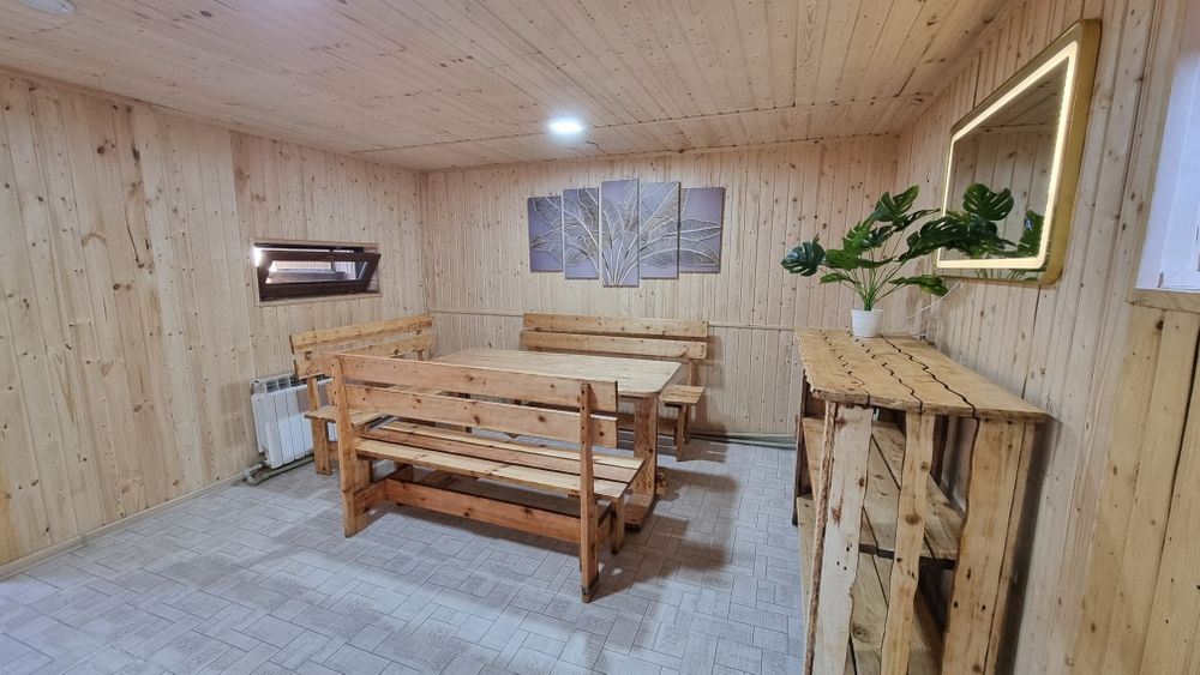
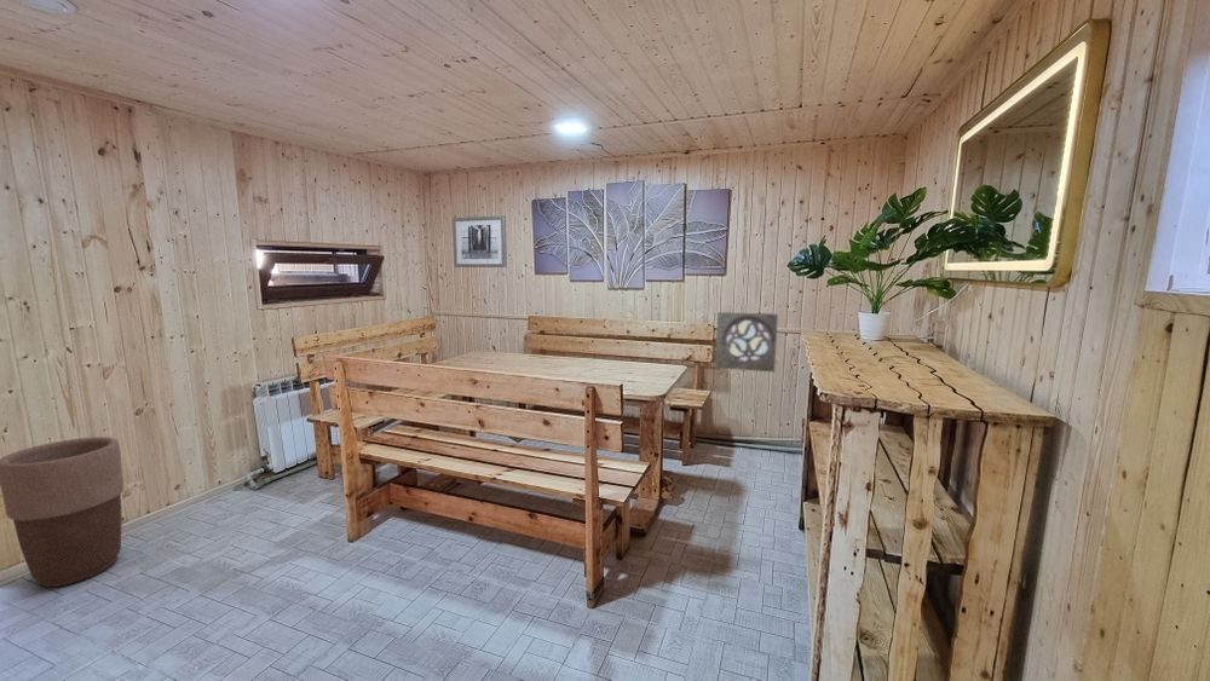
+ wall ornament [714,311,779,374]
+ wall art [451,214,508,269]
+ planter [0,435,125,588]
